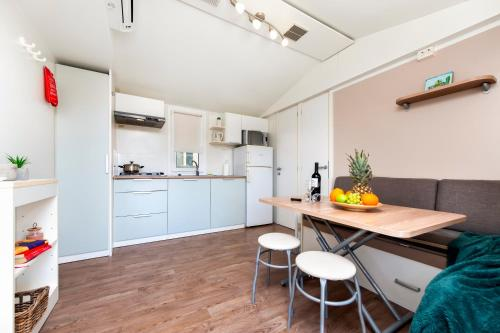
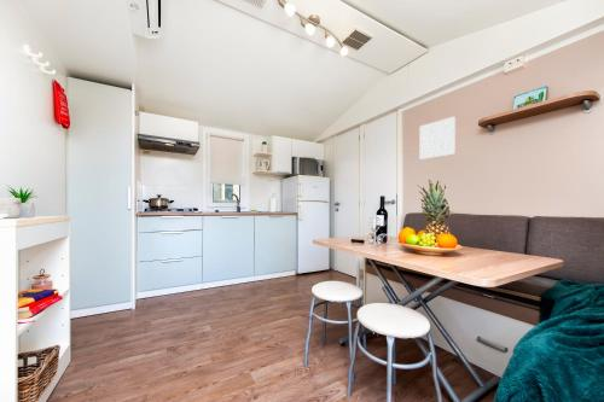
+ wall art [419,116,457,161]
